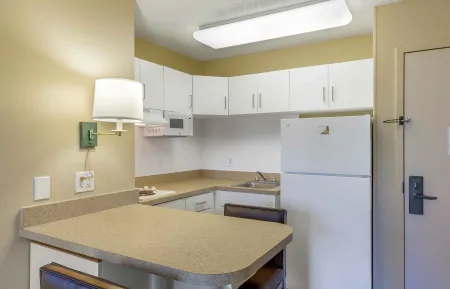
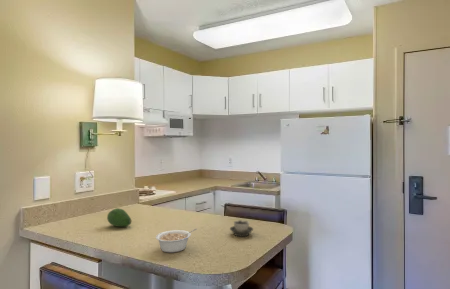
+ legume [155,228,198,253]
+ cup [229,219,254,237]
+ fruit [106,207,132,228]
